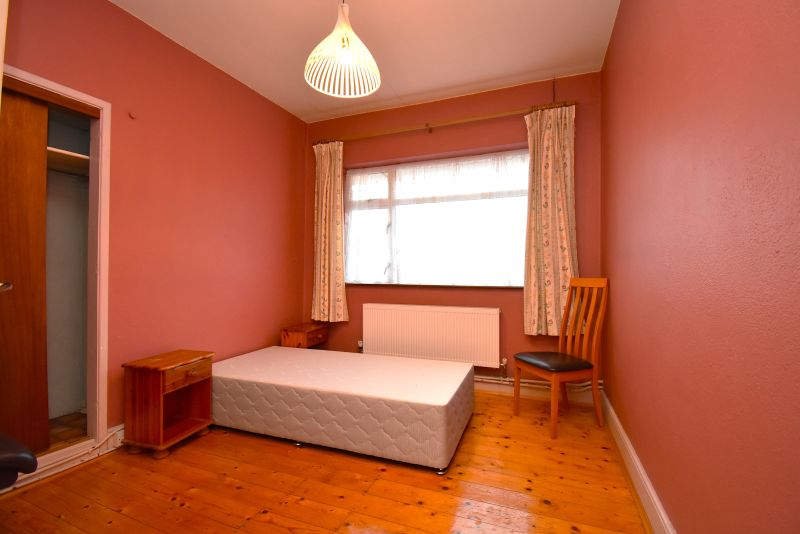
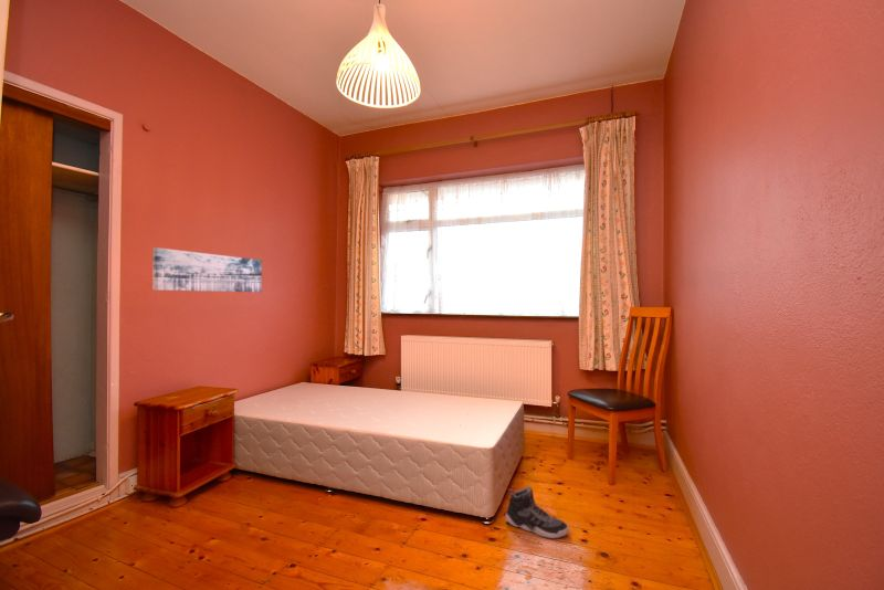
+ sneaker [505,486,570,539]
+ wall art [151,246,263,293]
